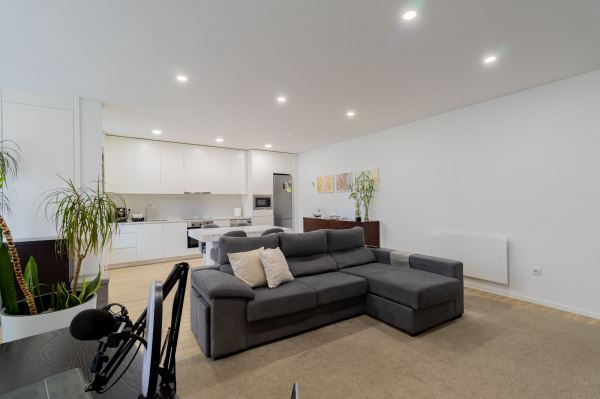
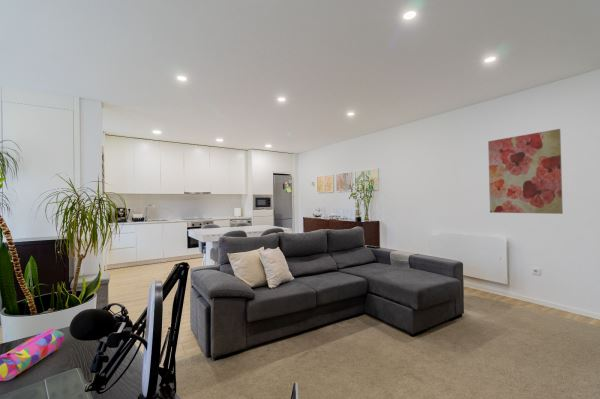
+ wall art [487,128,564,215]
+ pencil case [0,328,65,382]
